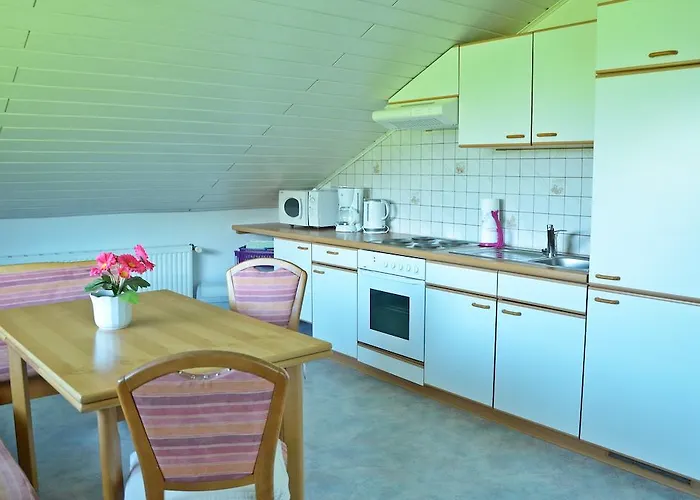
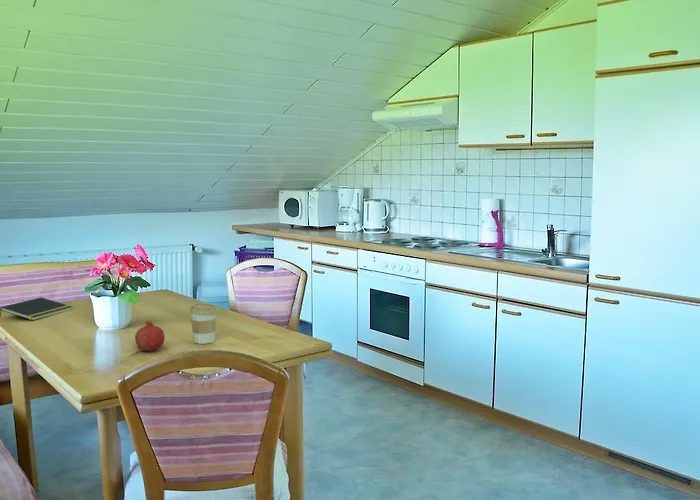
+ fruit [134,320,166,352]
+ coffee cup [189,302,219,345]
+ notepad [0,296,73,321]
